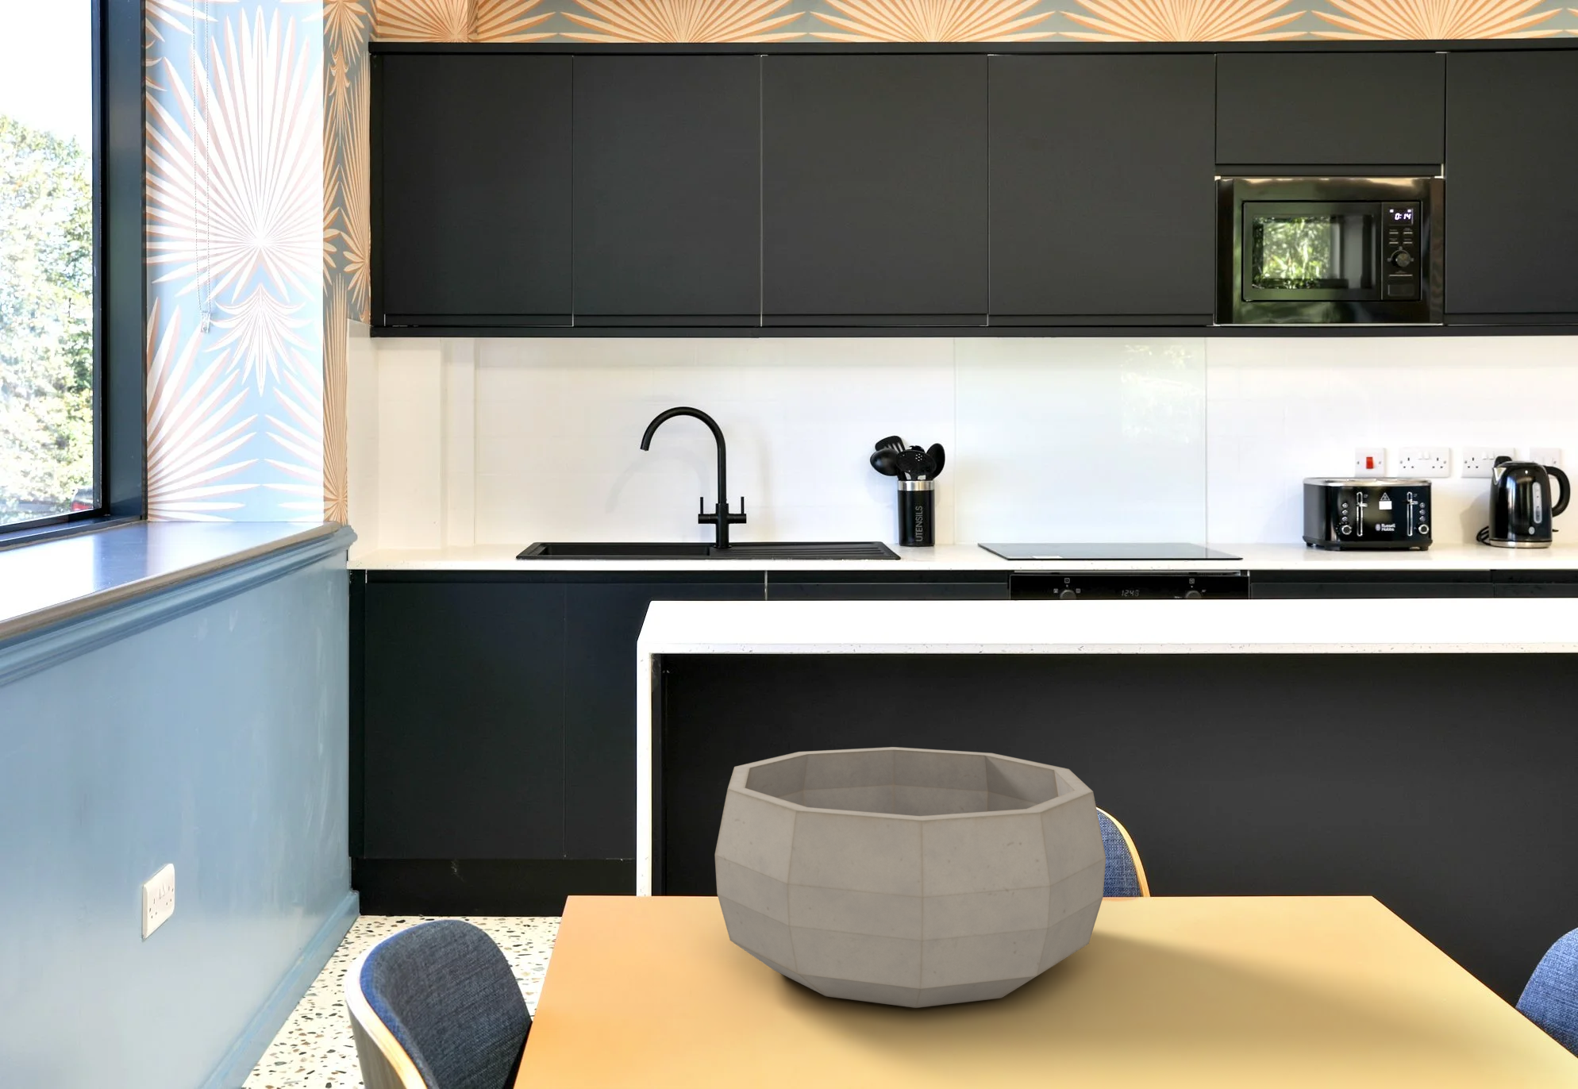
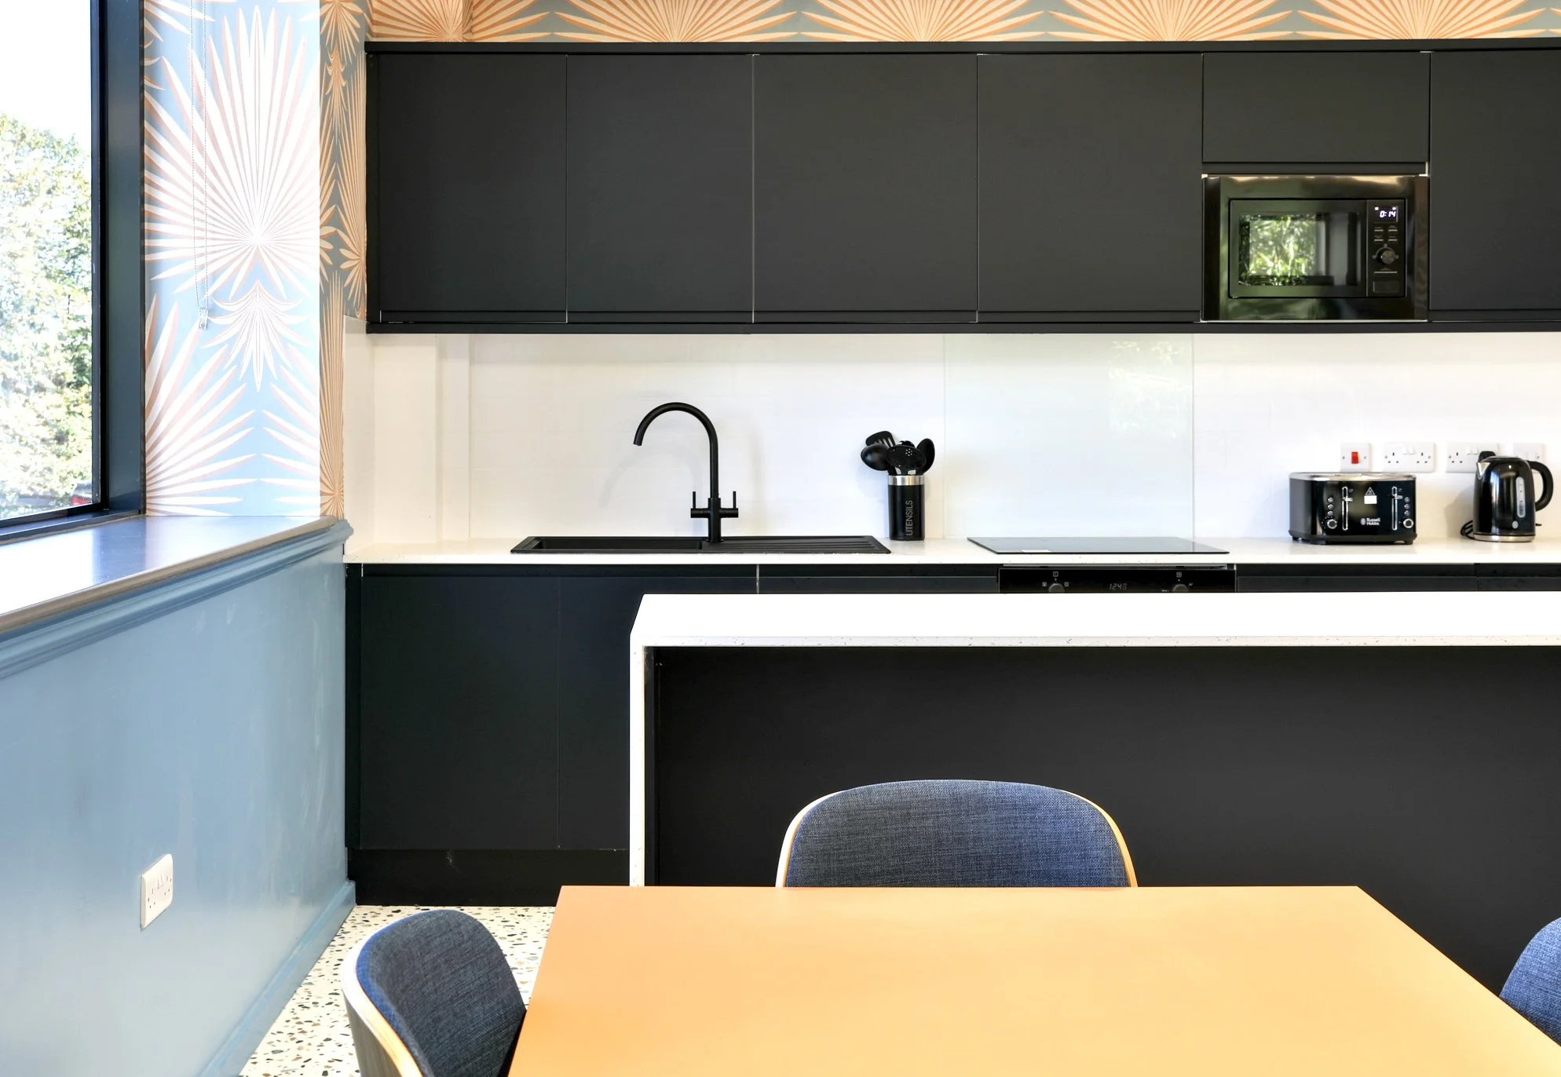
- decorative bowl [715,746,1107,1009]
